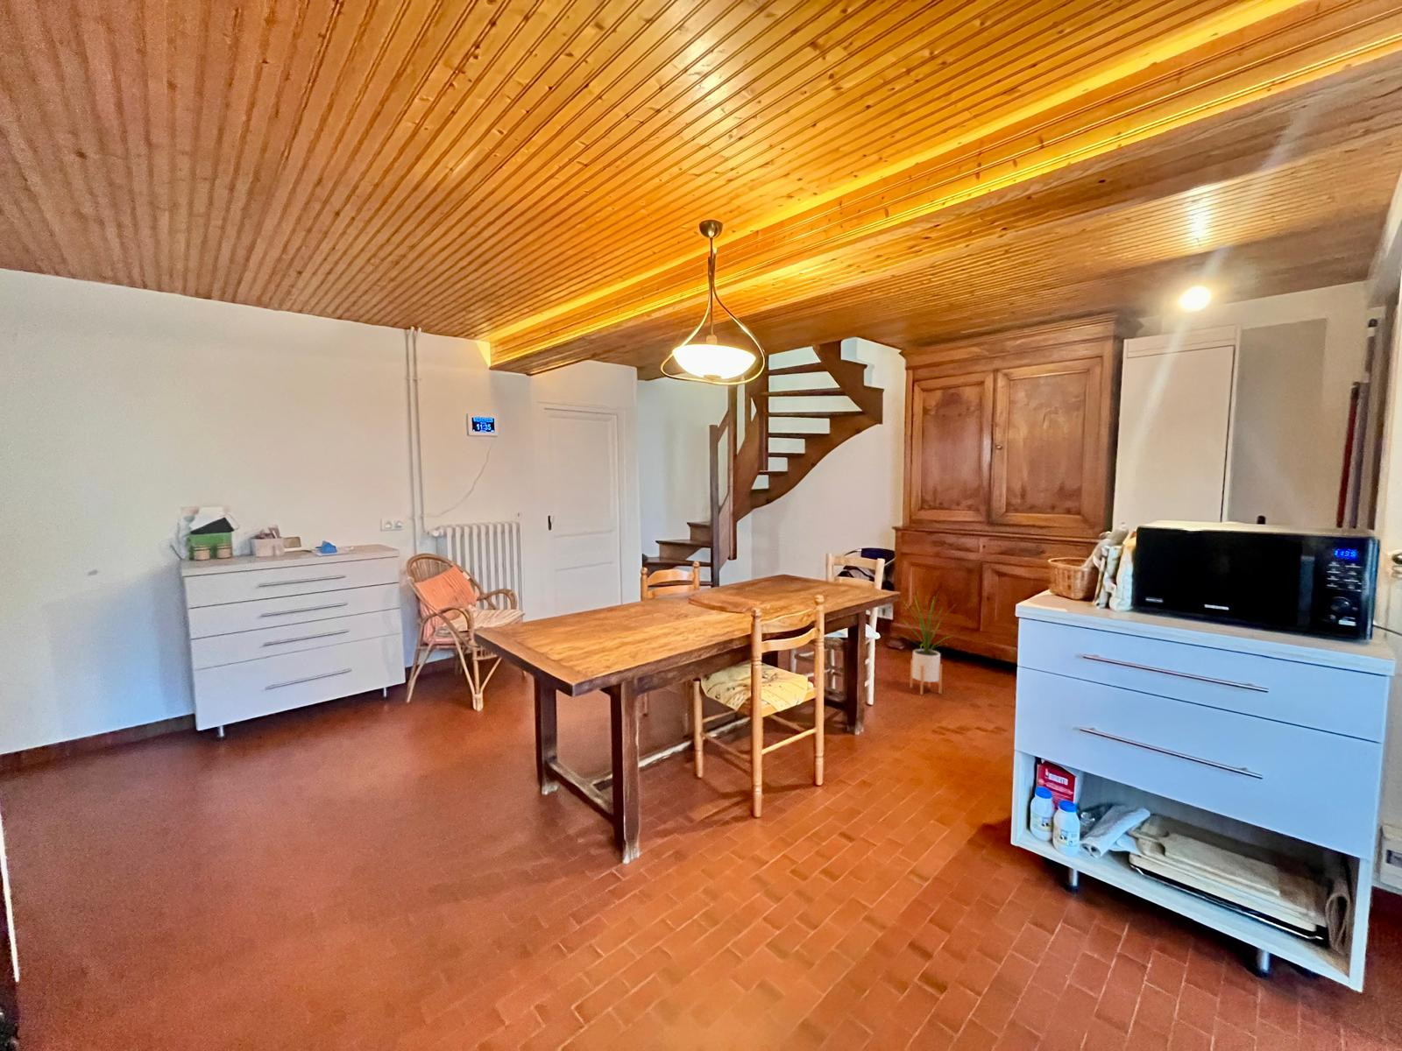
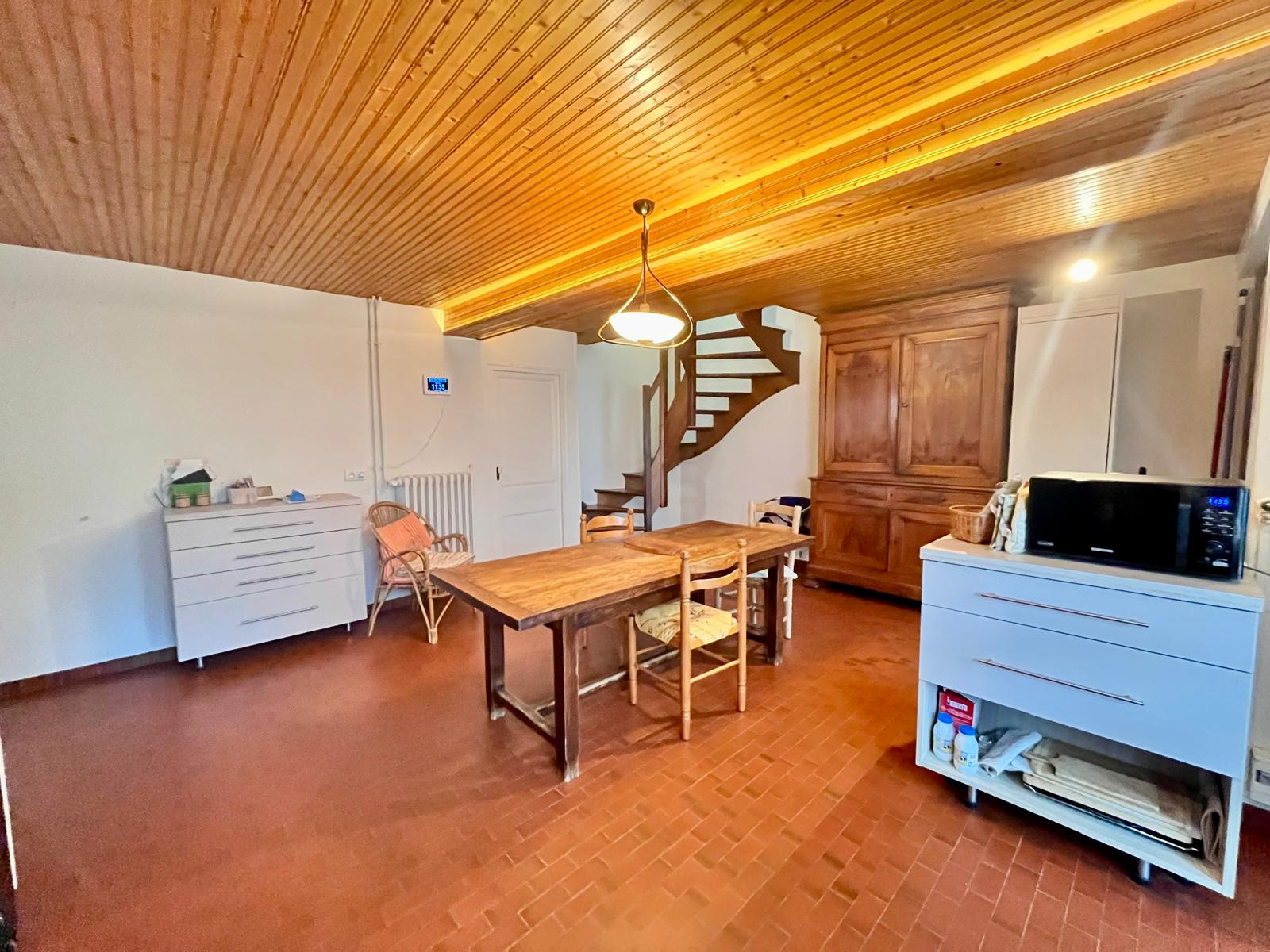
- house plant [899,590,955,696]
